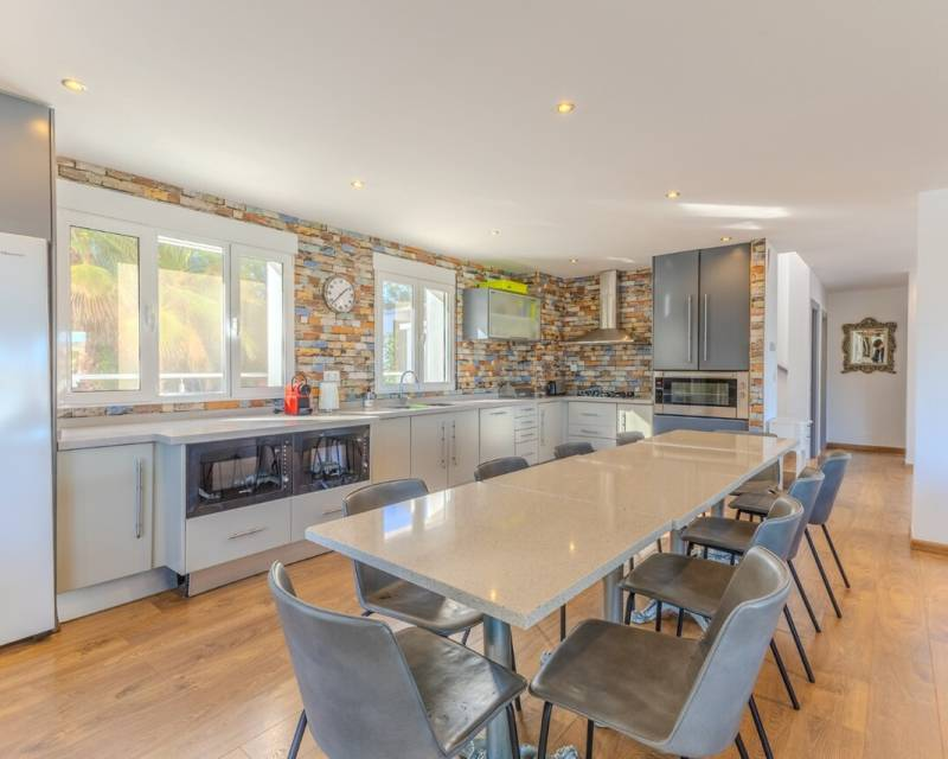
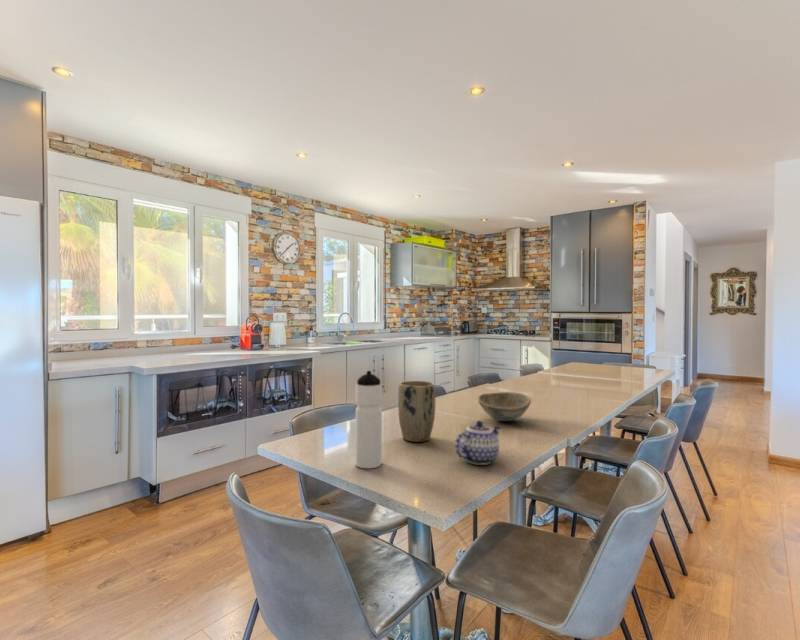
+ plant pot [397,380,436,443]
+ teapot [454,420,502,466]
+ bowl [477,391,532,422]
+ water bottle [354,370,383,469]
